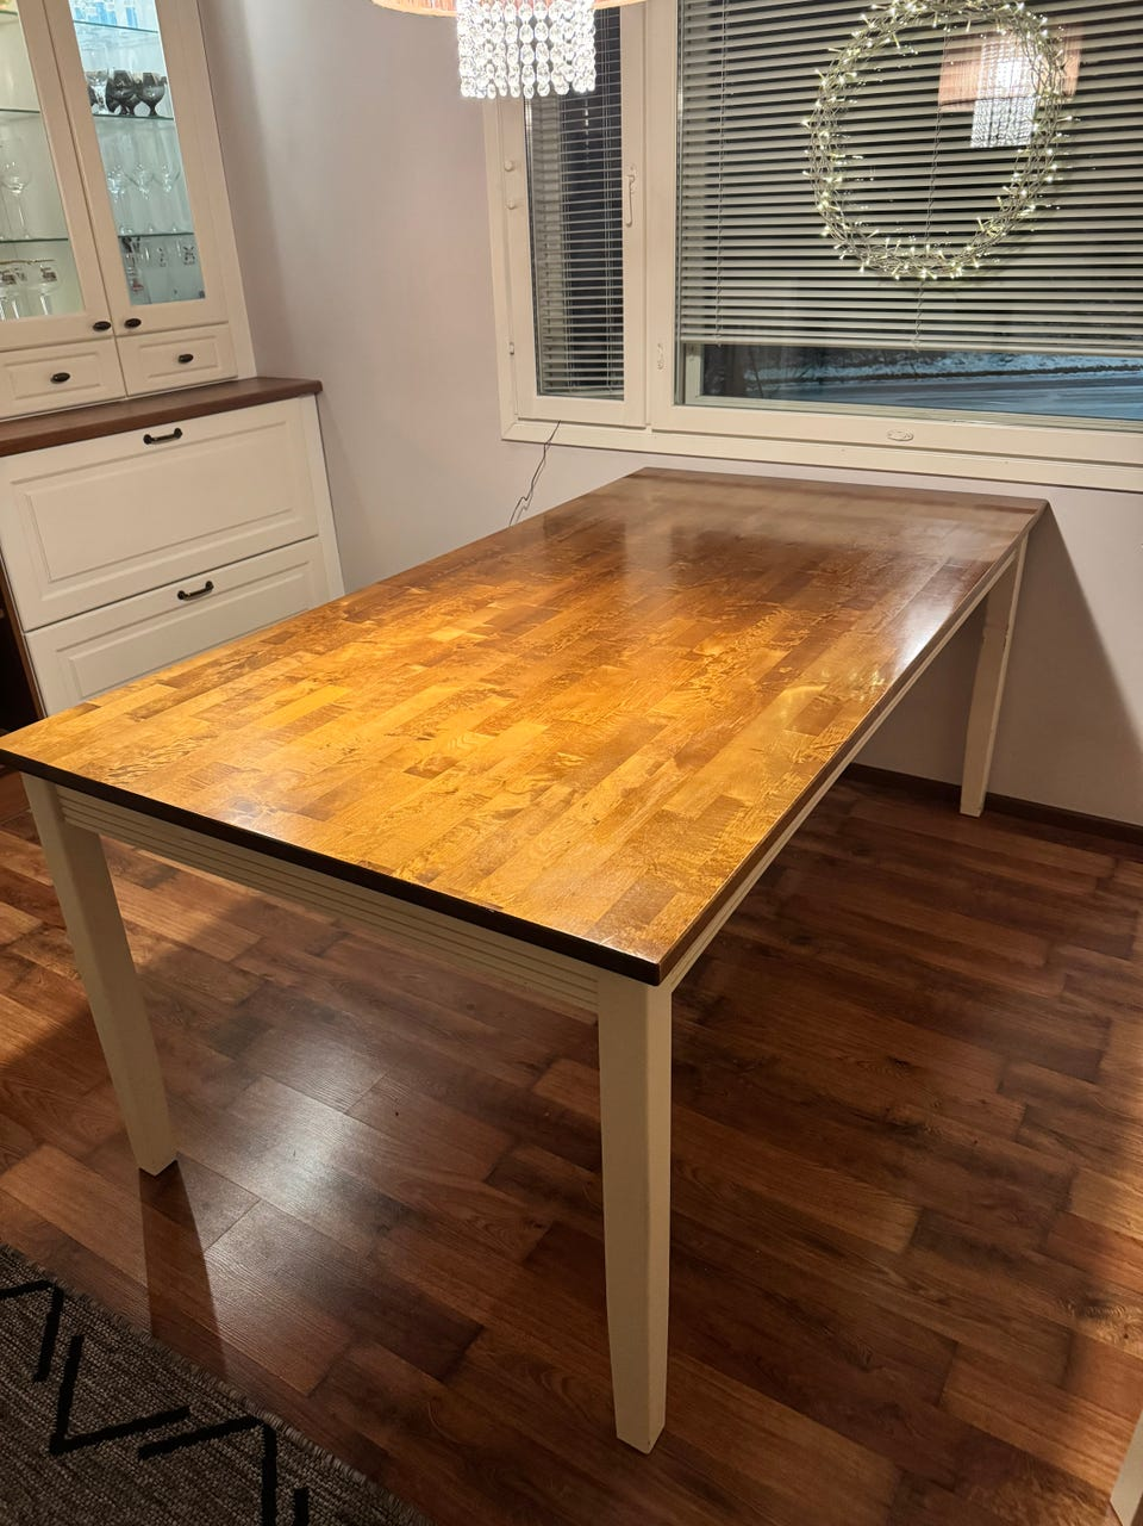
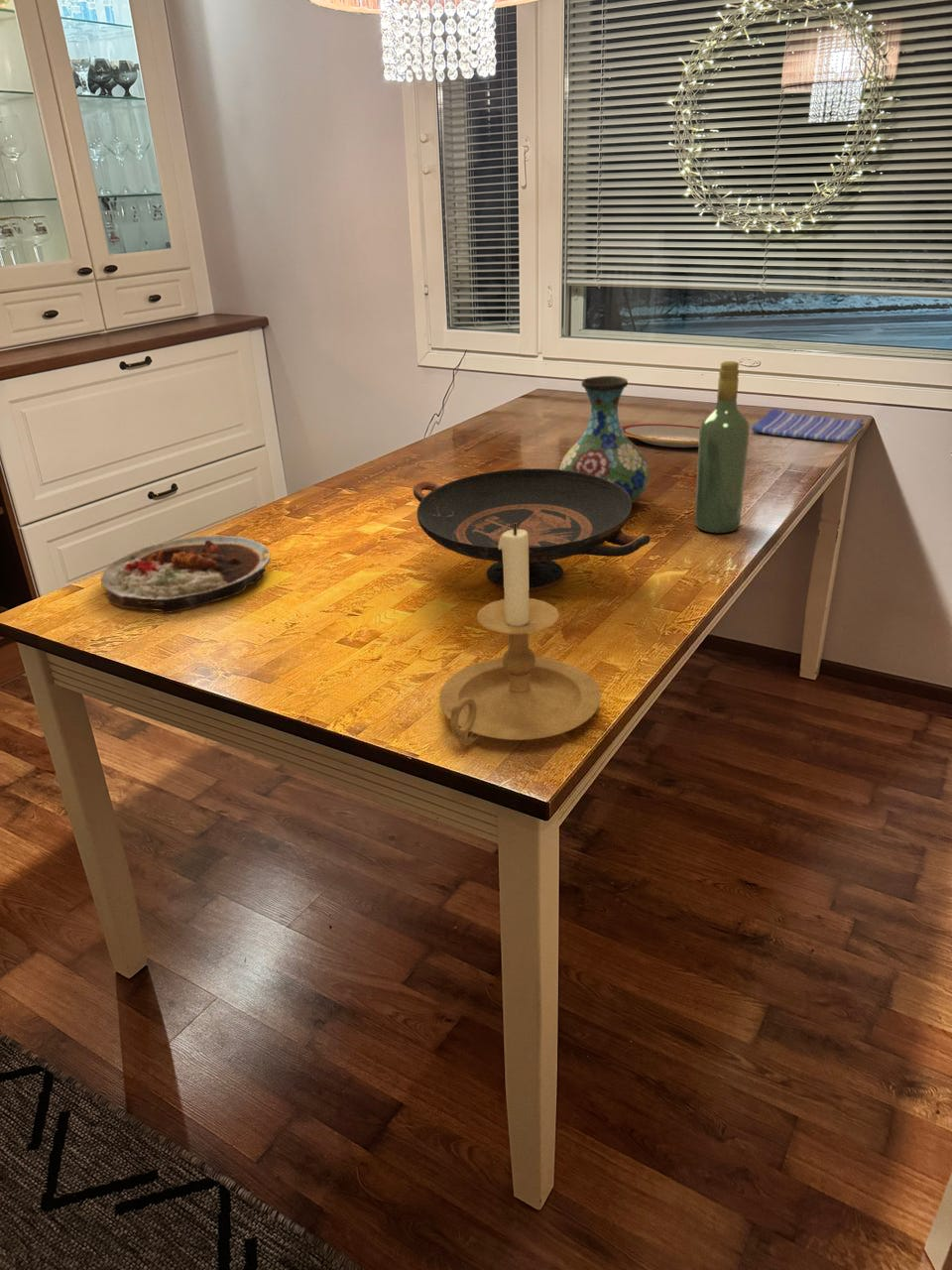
+ wine bottle [694,360,751,534]
+ plate [100,535,272,615]
+ decorative bowl [413,467,652,592]
+ vase [558,375,650,503]
+ candle holder [438,523,602,746]
+ plate [621,423,700,448]
+ dish towel [751,408,865,443]
